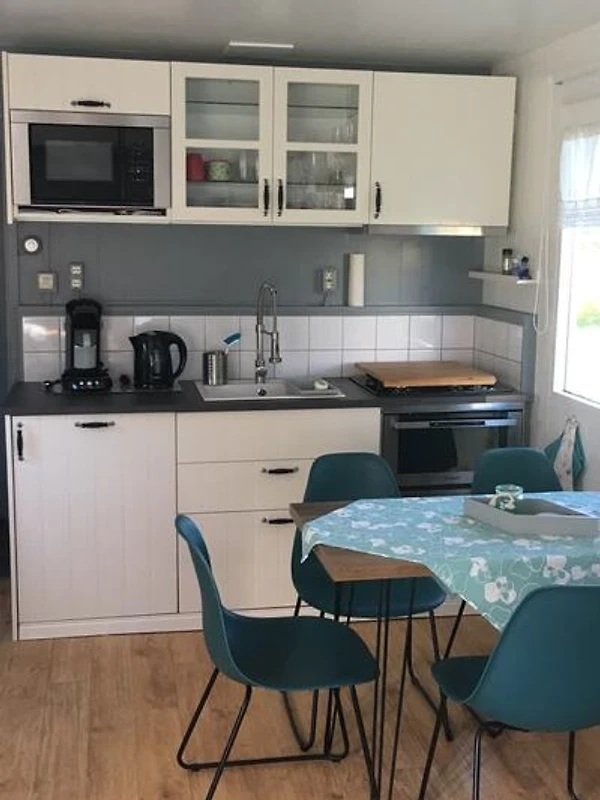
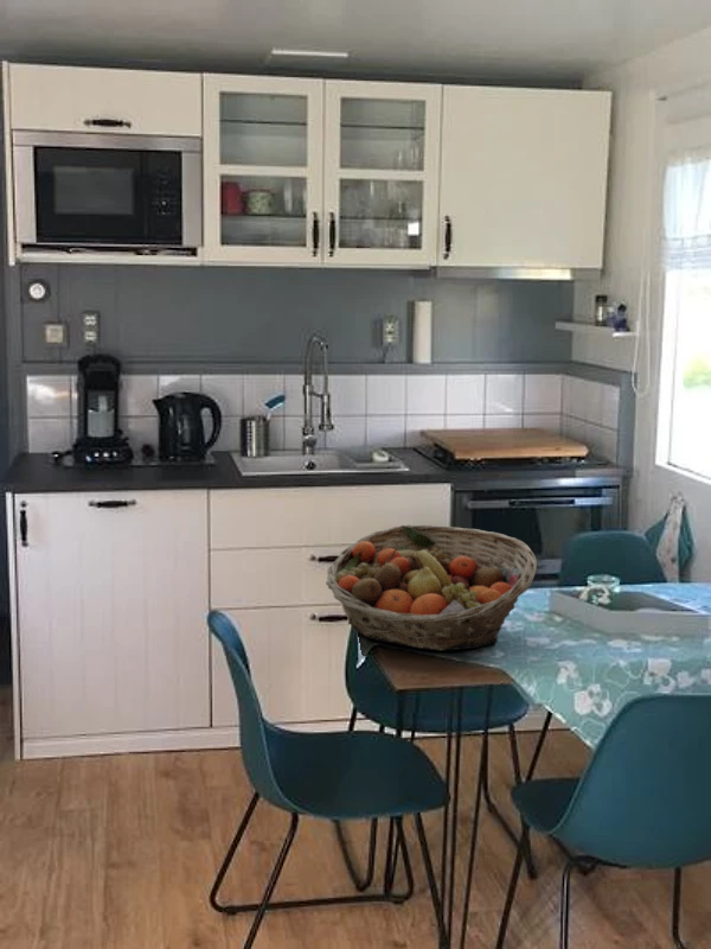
+ fruit basket [325,524,538,652]
